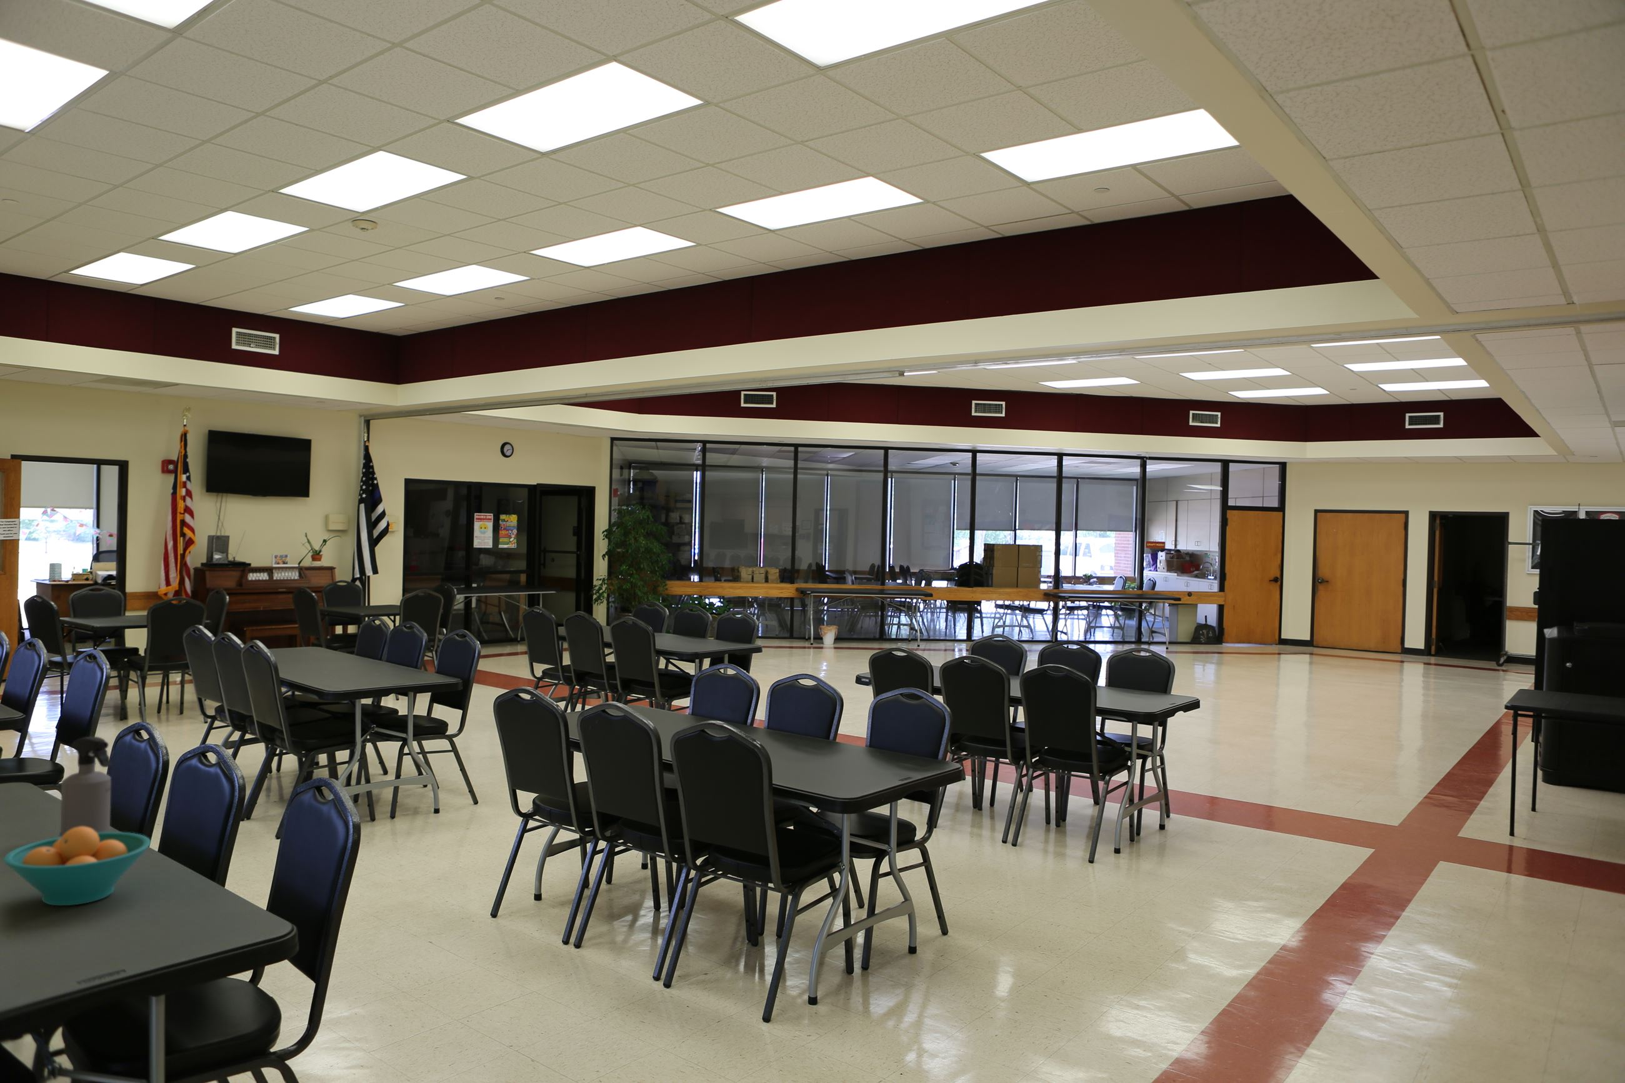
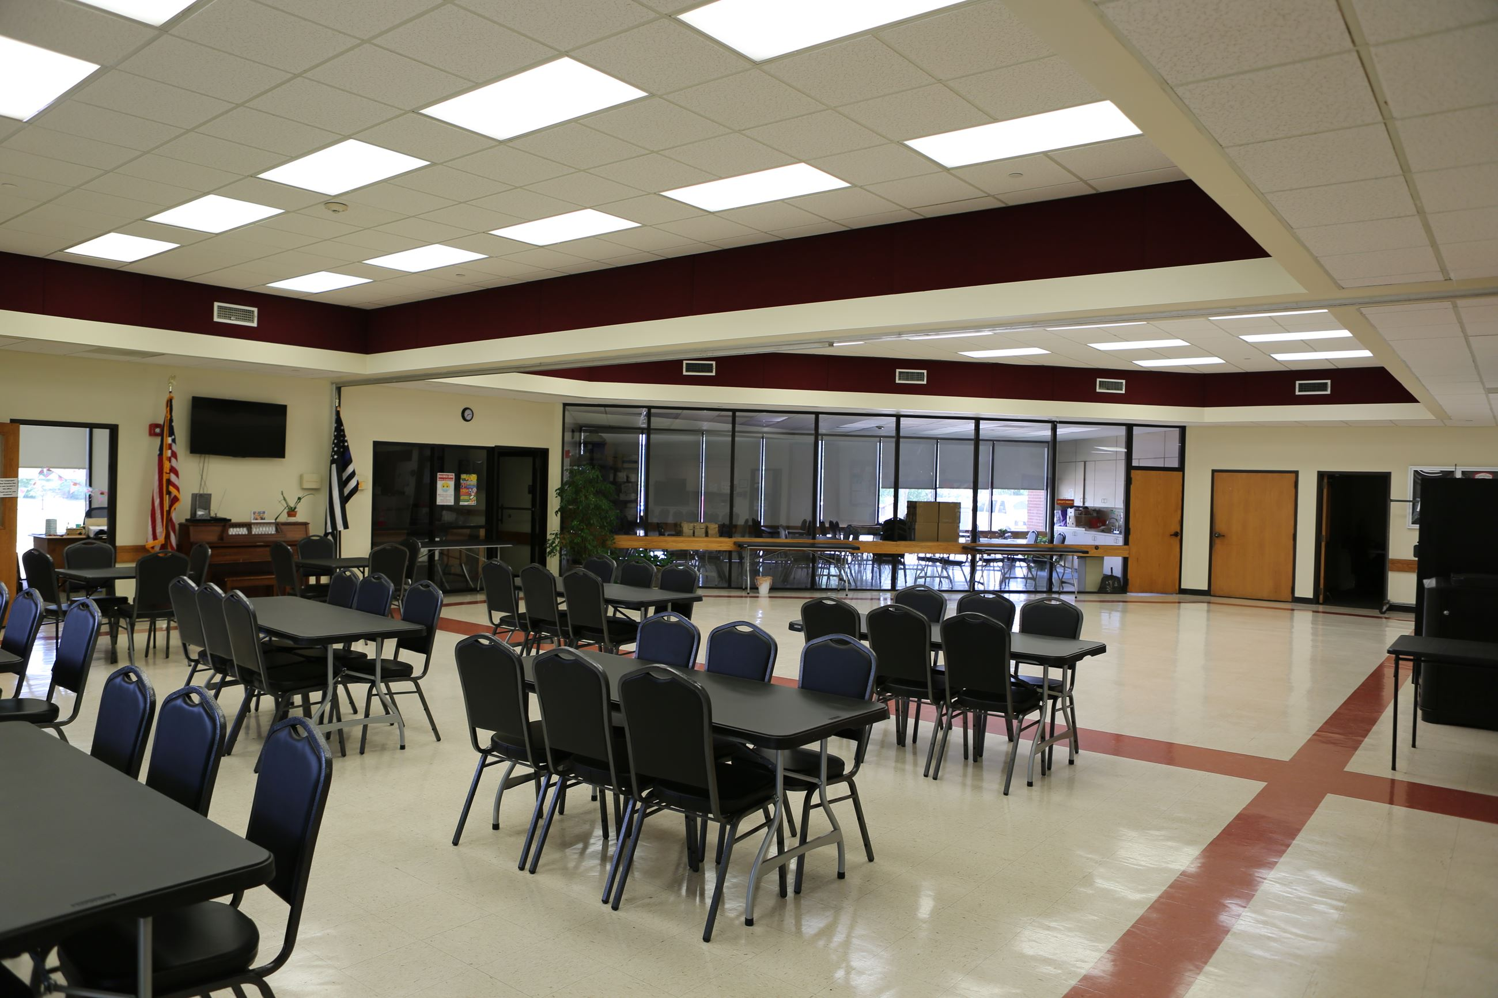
- spray bottle [59,736,112,836]
- fruit bowl [4,827,151,907]
